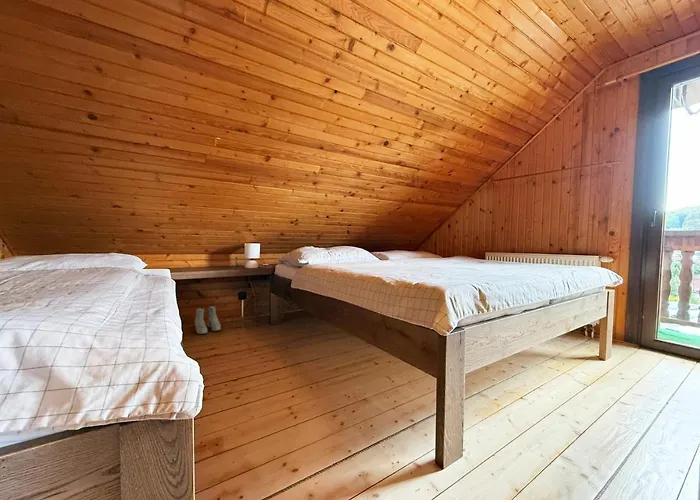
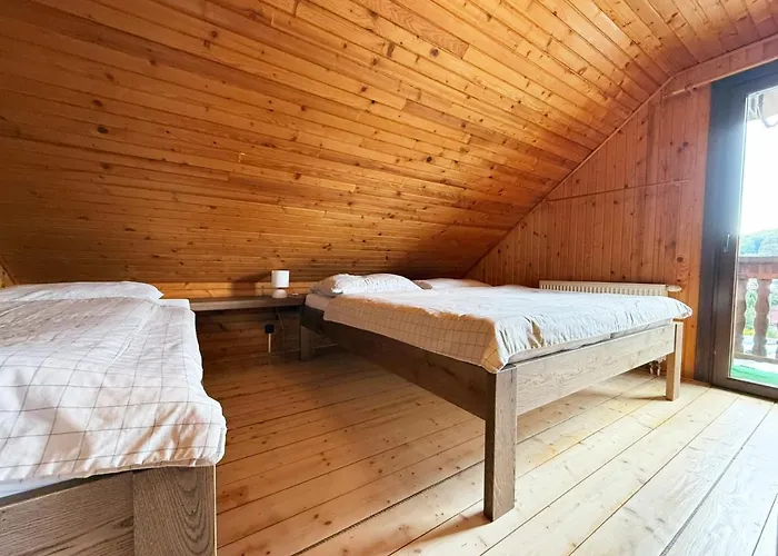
- boots [194,304,222,335]
